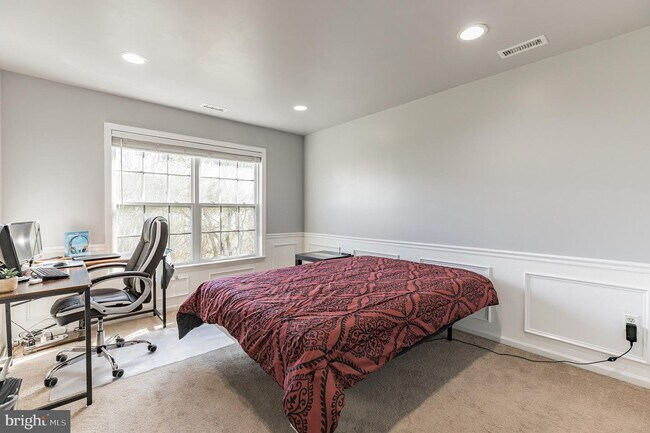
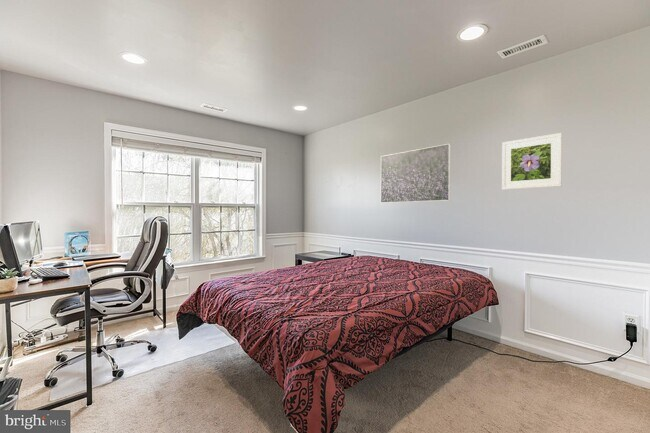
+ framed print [380,143,452,204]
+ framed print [501,132,563,191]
